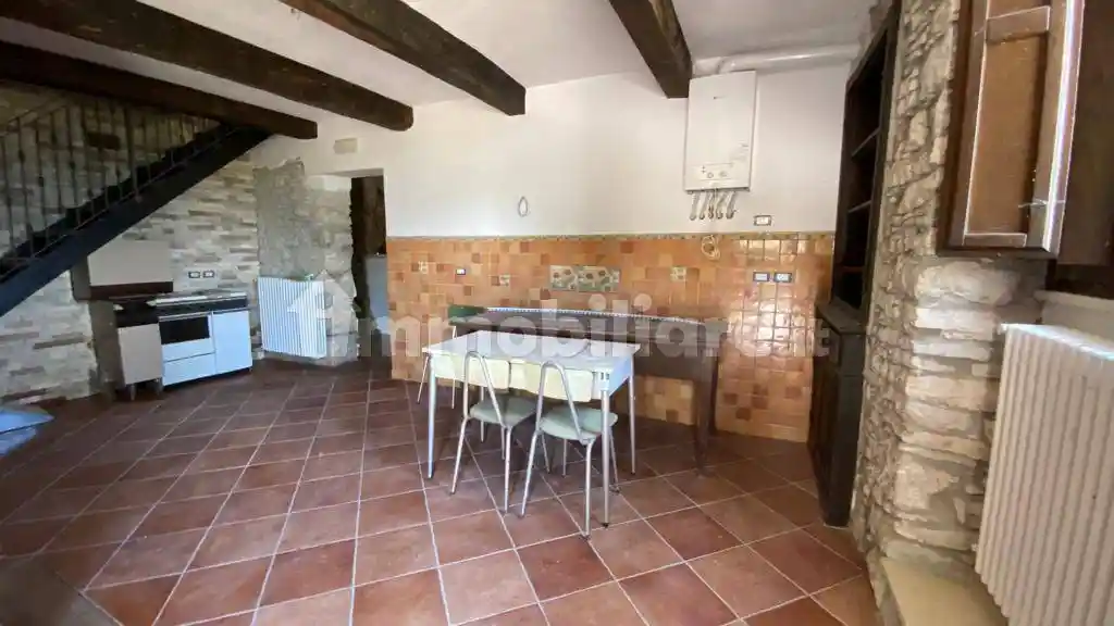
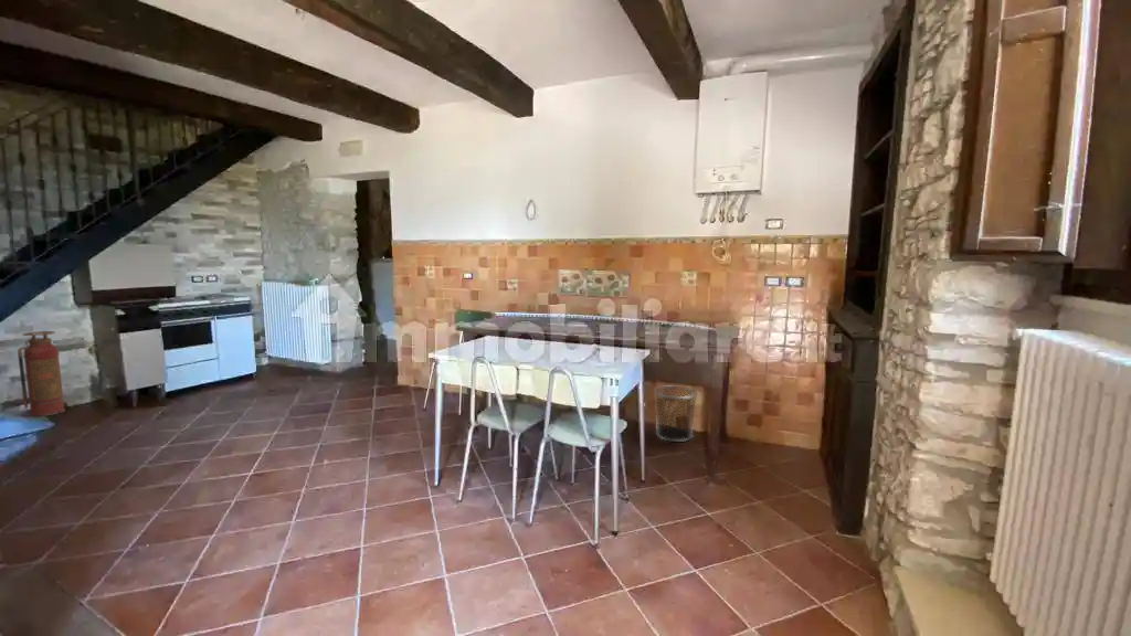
+ waste bin [653,385,699,443]
+ fire extinguisher [17,330,66,417]
